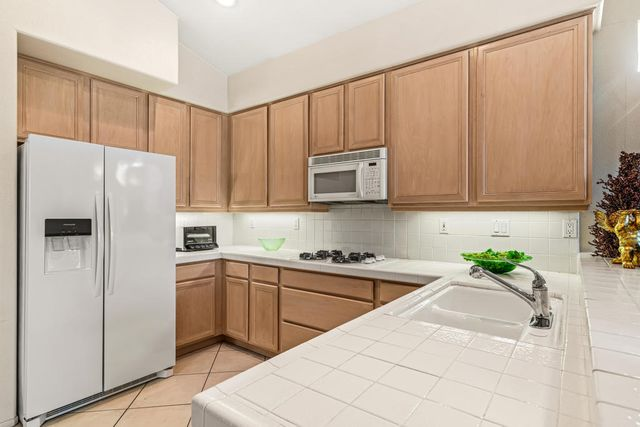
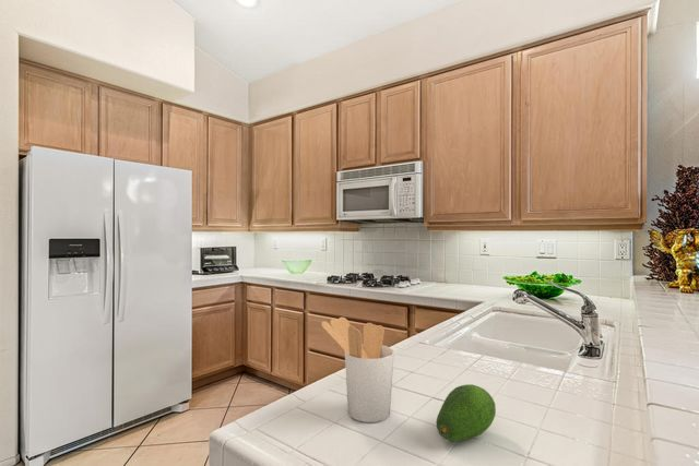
+ fruit [436,383,497,442]
+ utensil holder [320,316,395,423]
